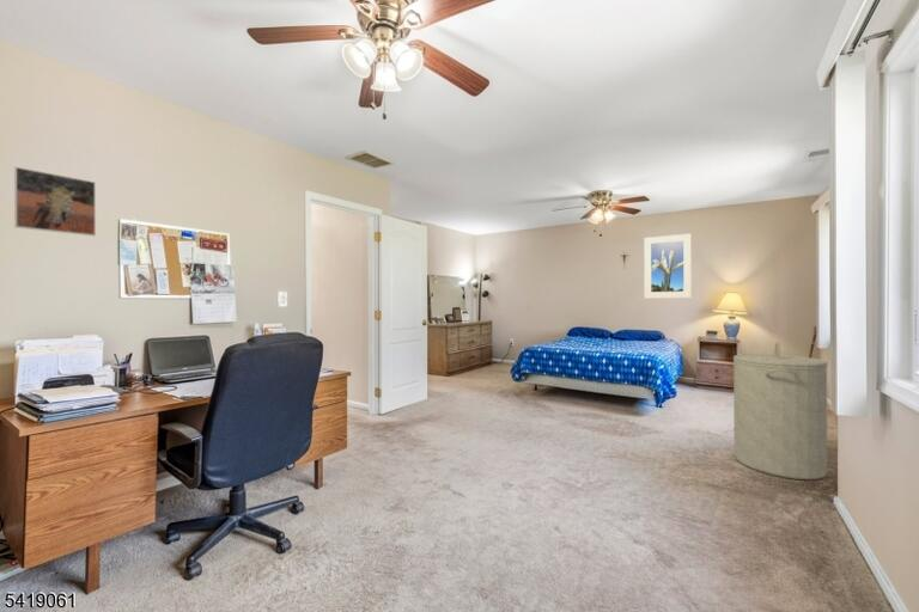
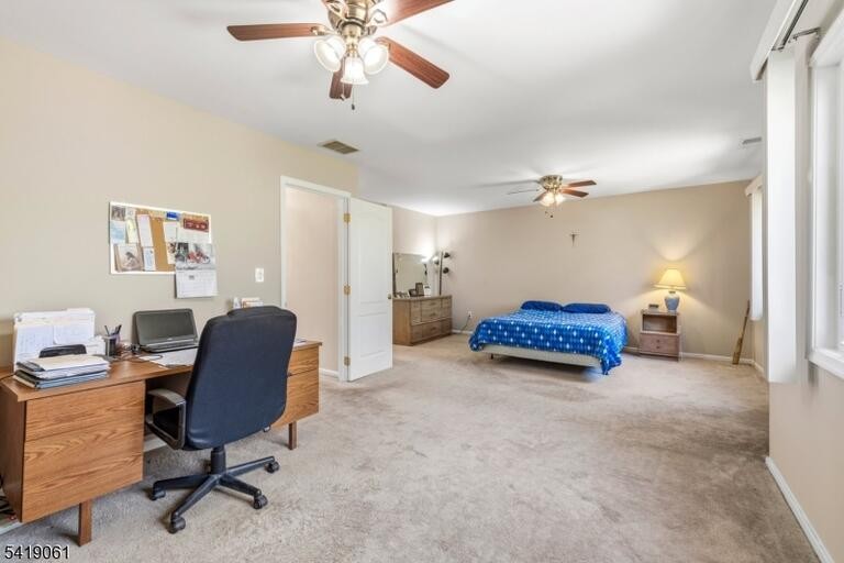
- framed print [643,232,693,300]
- laundry hamper [732,341,829,481]
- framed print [13,166,97,238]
